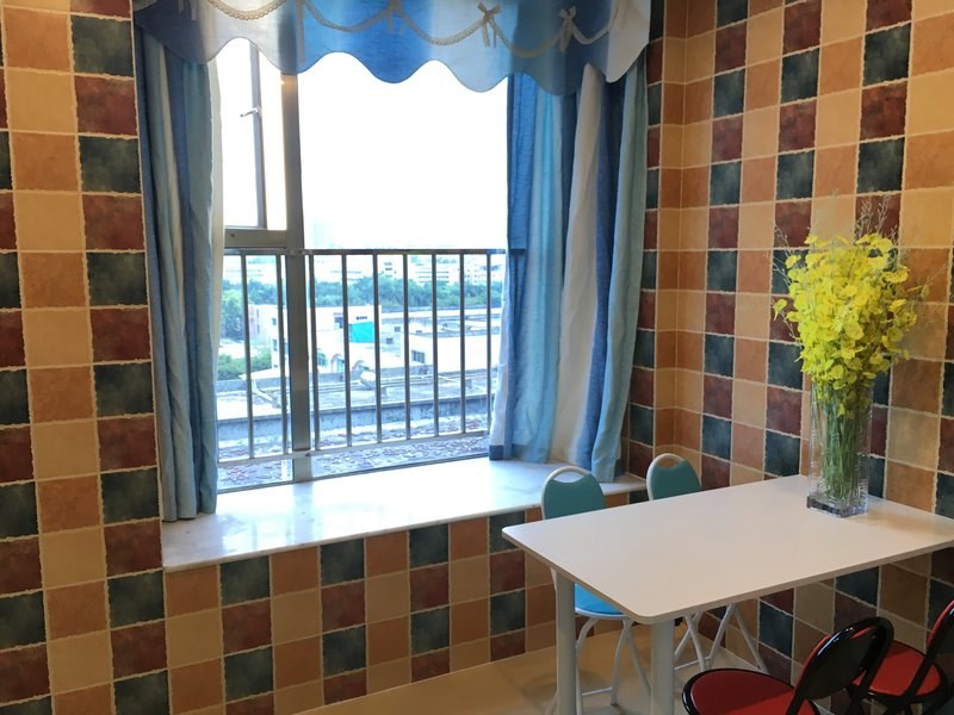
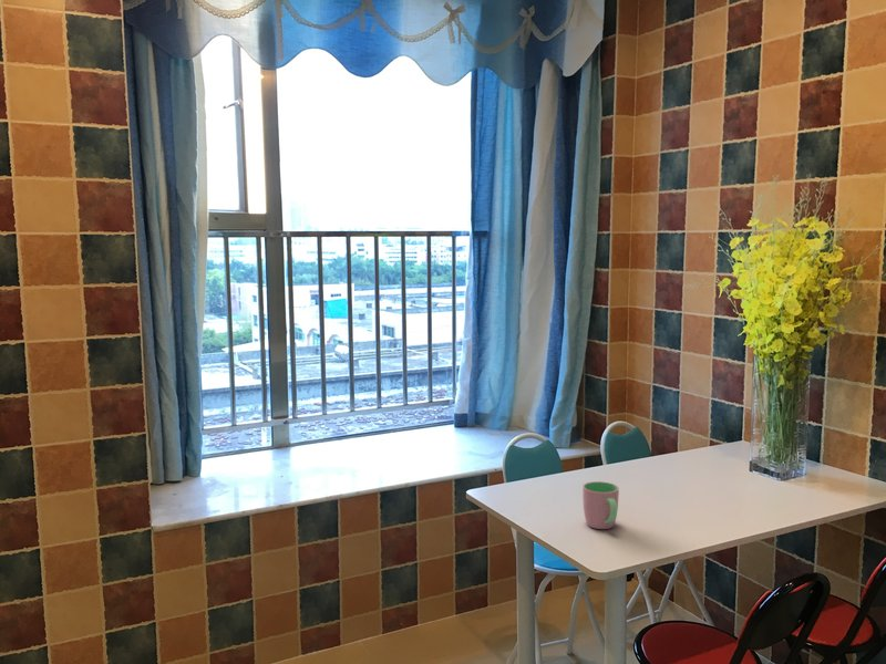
+ cup [581,480,620,530]
